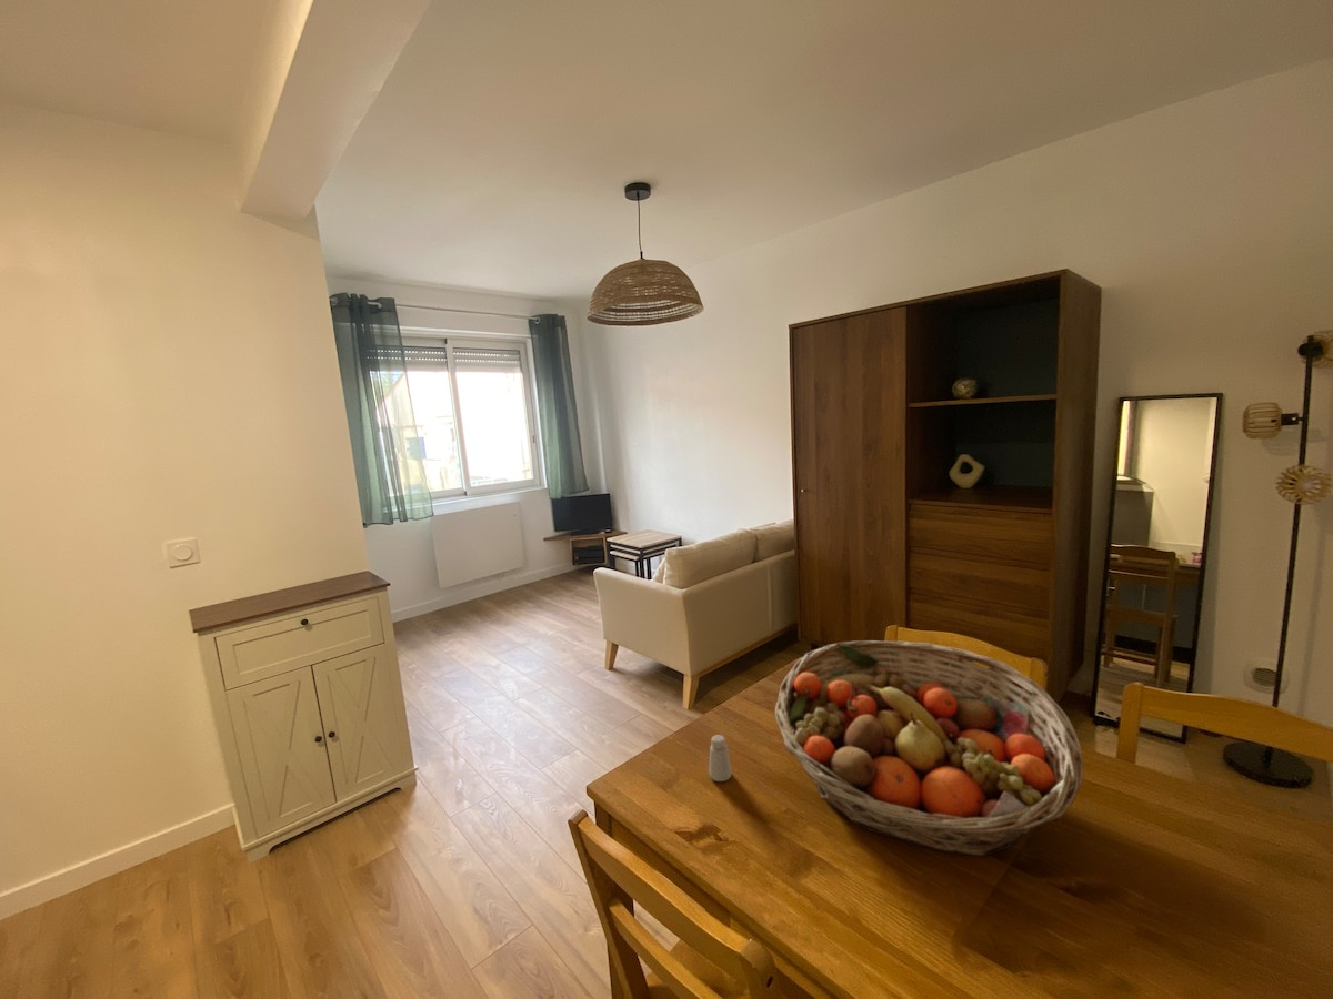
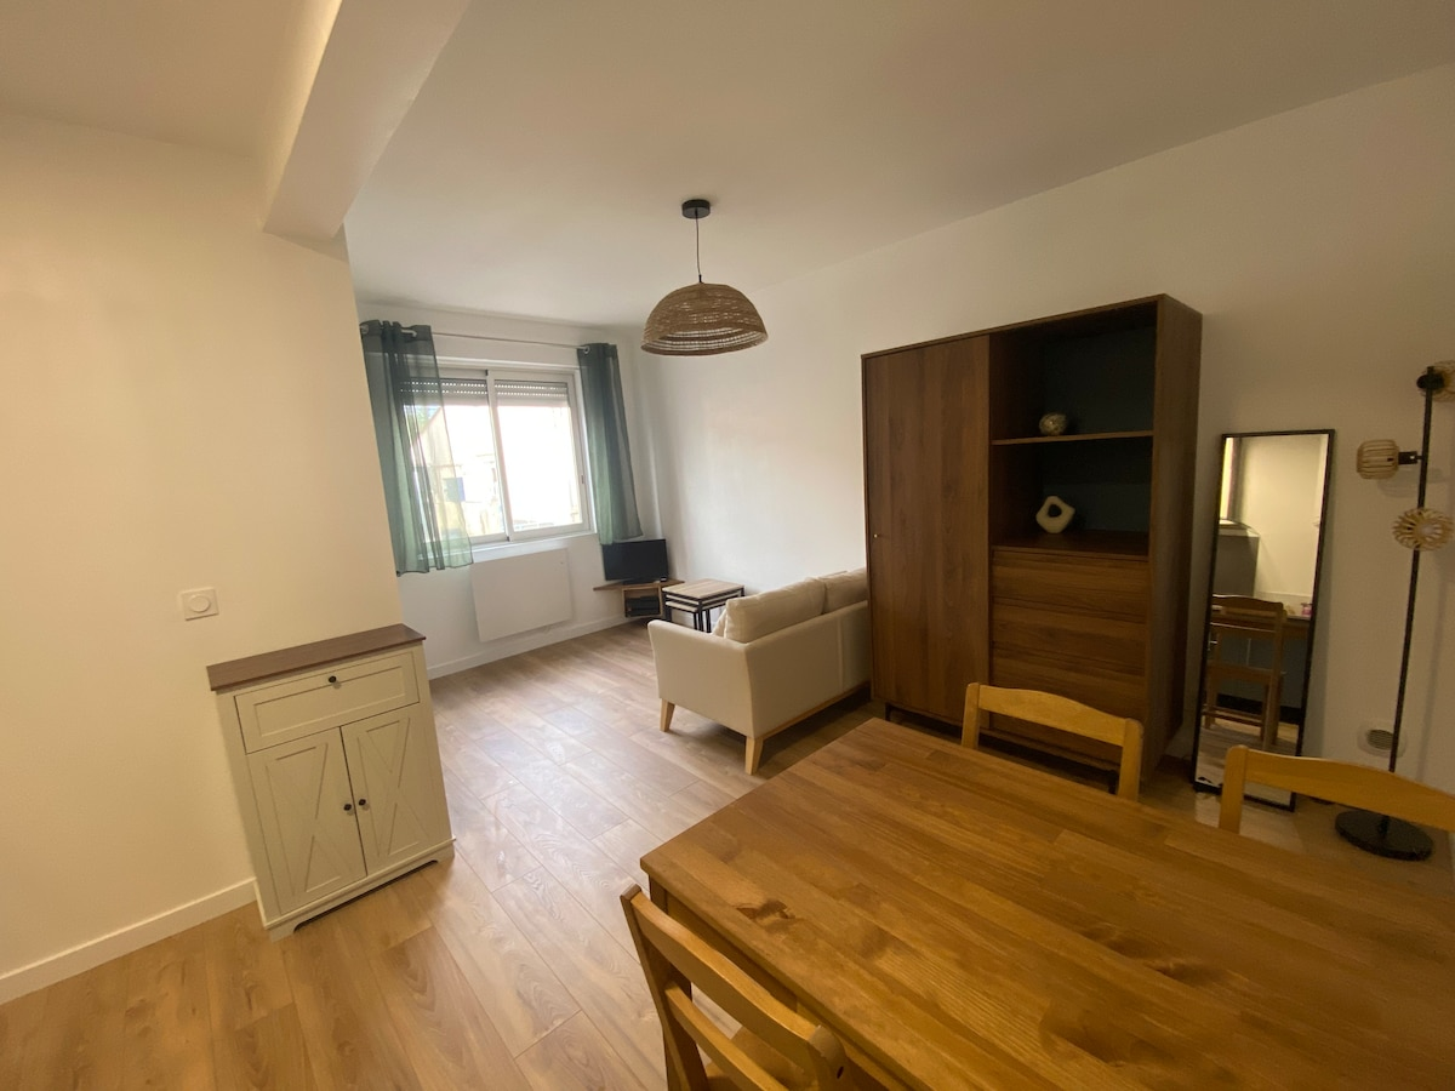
- saltshaker [709,734,732,783]
- fruit basket [774,639,1084,857]
